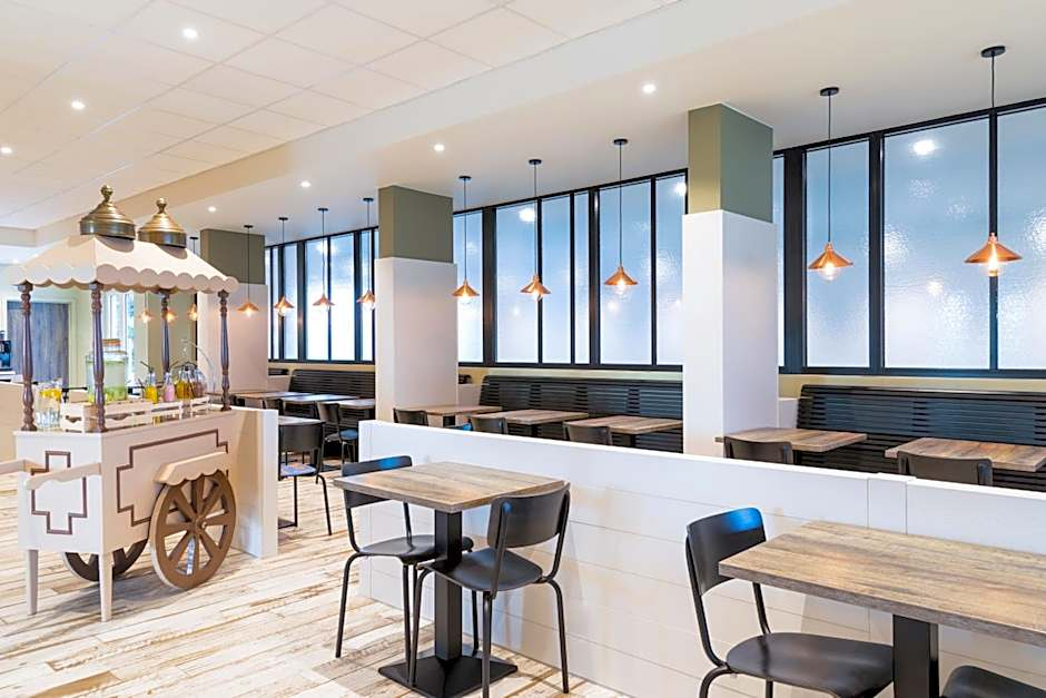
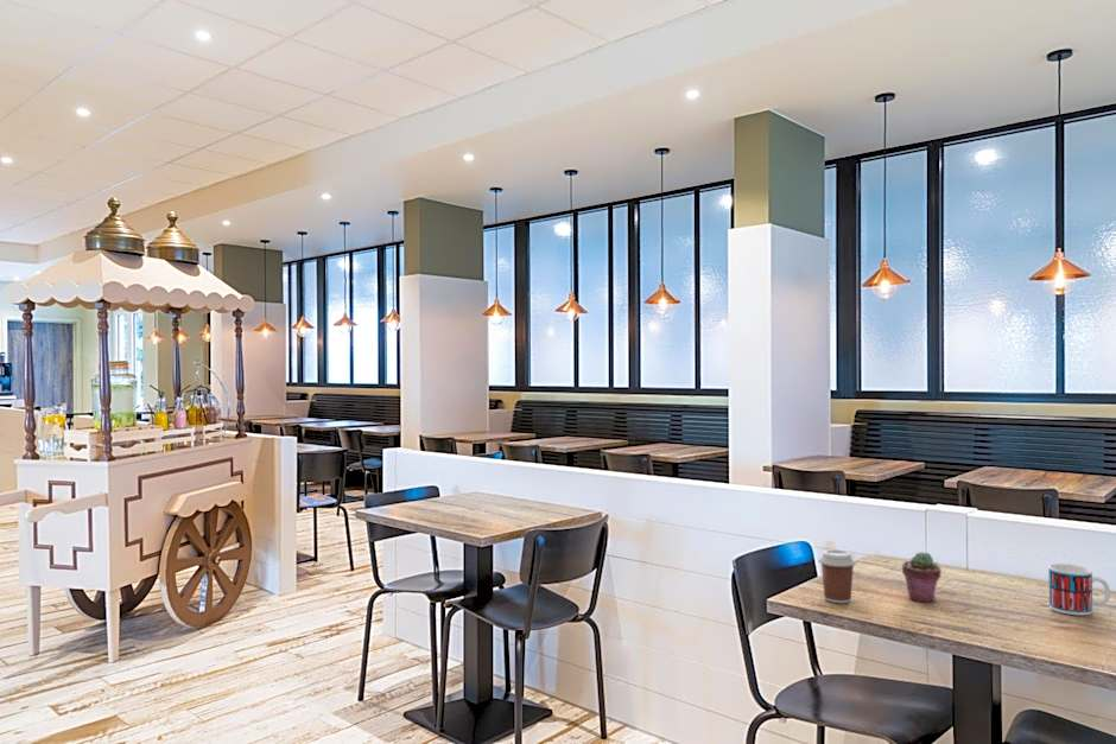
+ coffee cup [817,548,857,604]
+ mug [1047,562,1111,616]
+ potted succulent [901,552,943,603]
